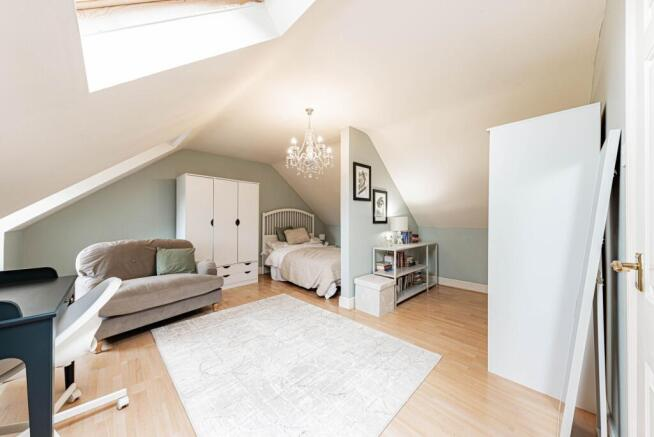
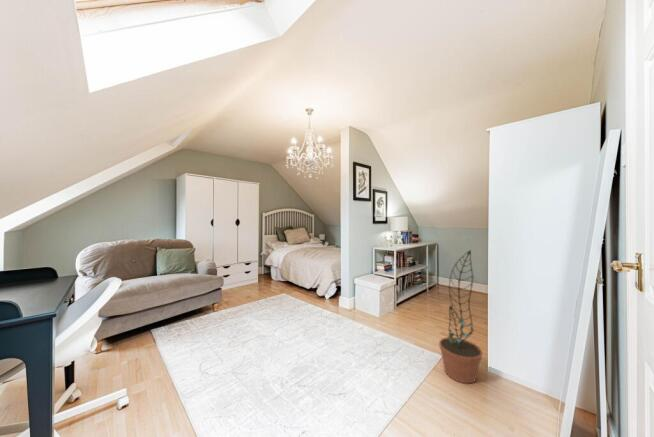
+ decorative plant [438,249,484,384]
